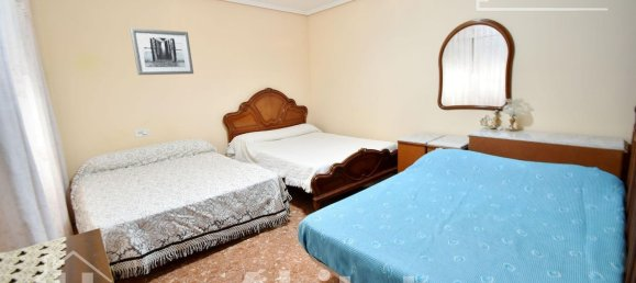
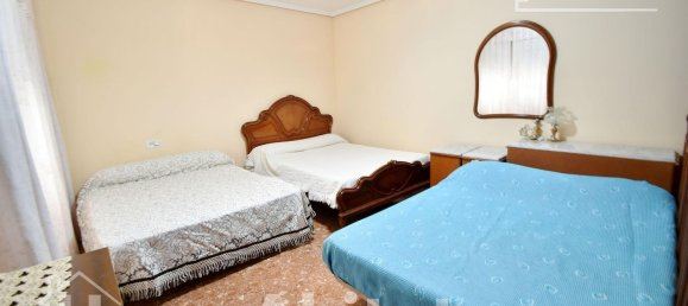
- wall art [130,27,194,76]
